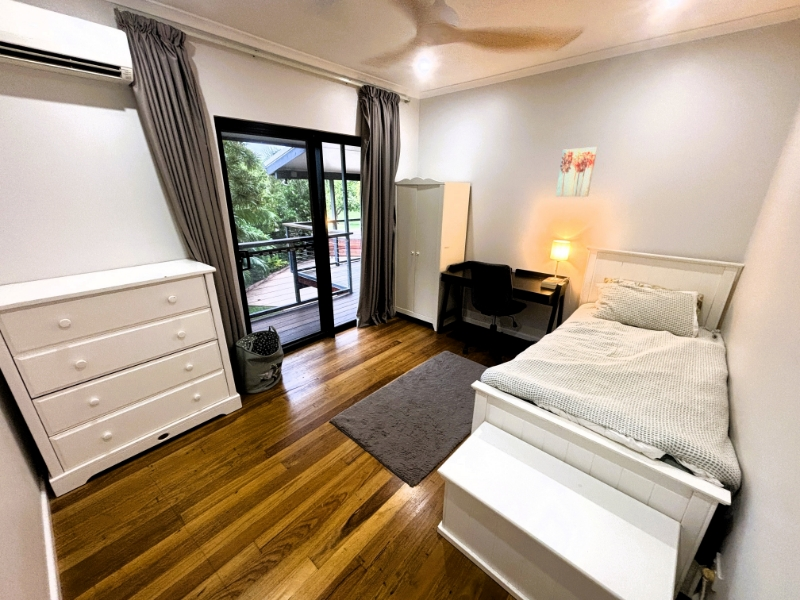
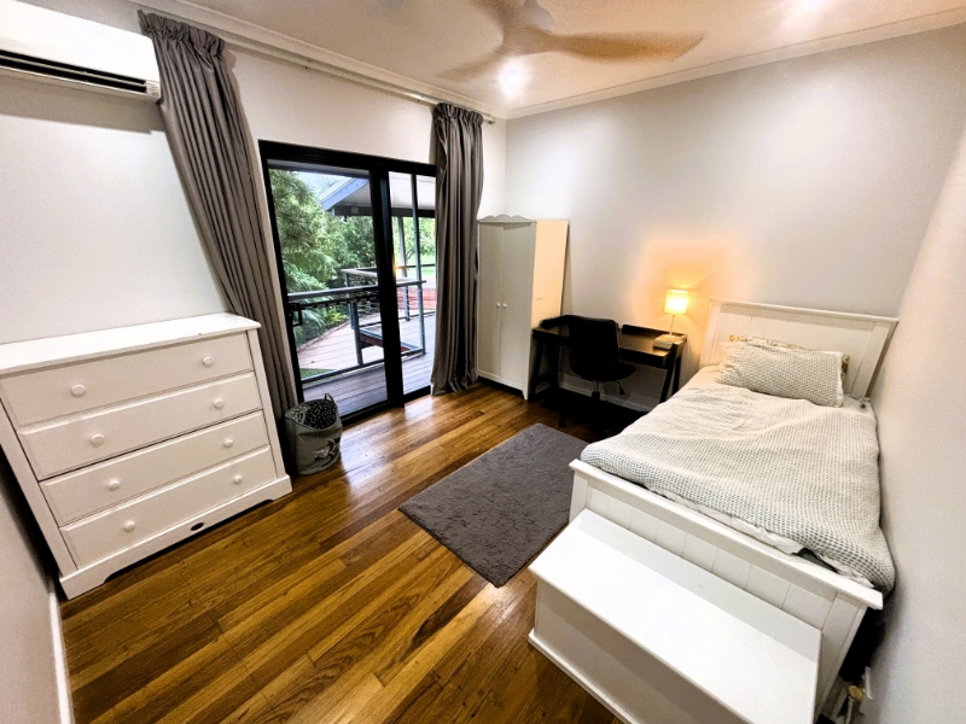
- wall art [555,146,598,197]
